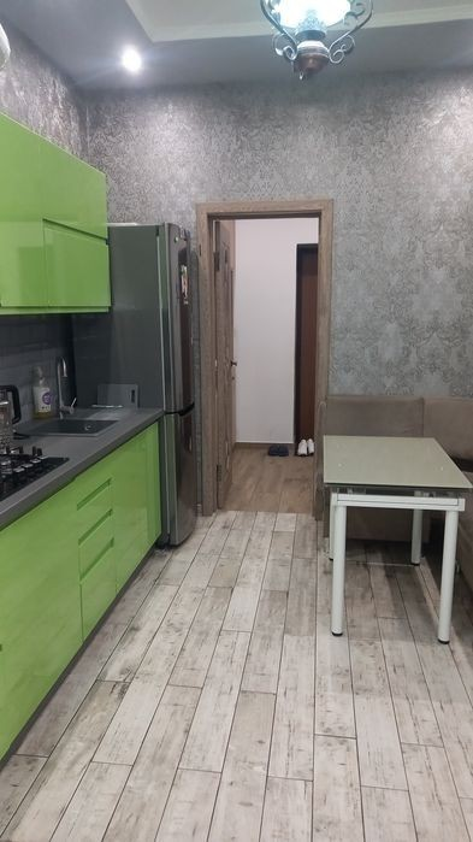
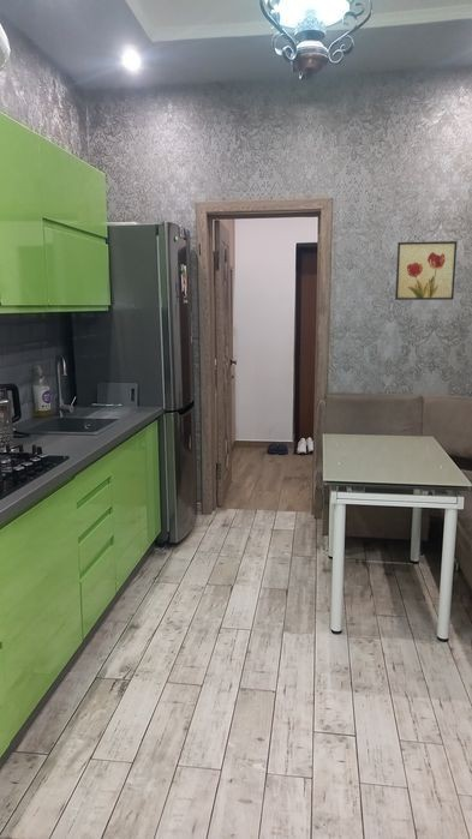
+ wall art [394,240,458,301]
